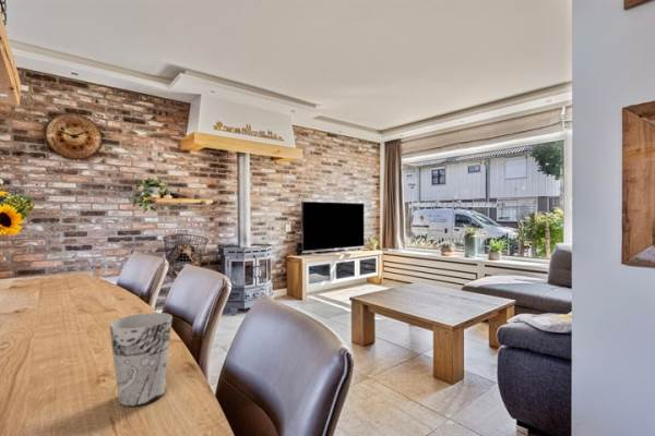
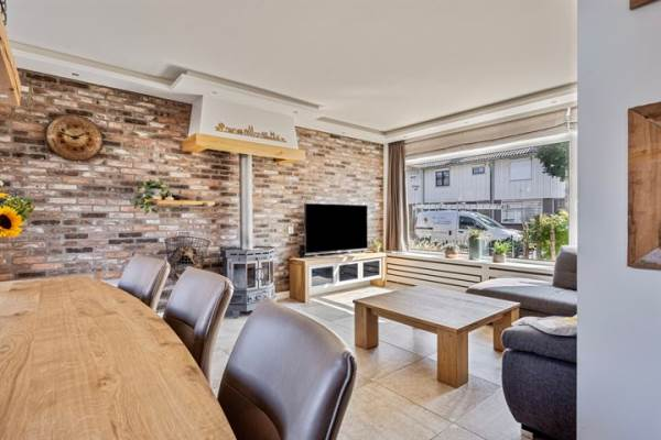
- cup [108,312,174,408]
